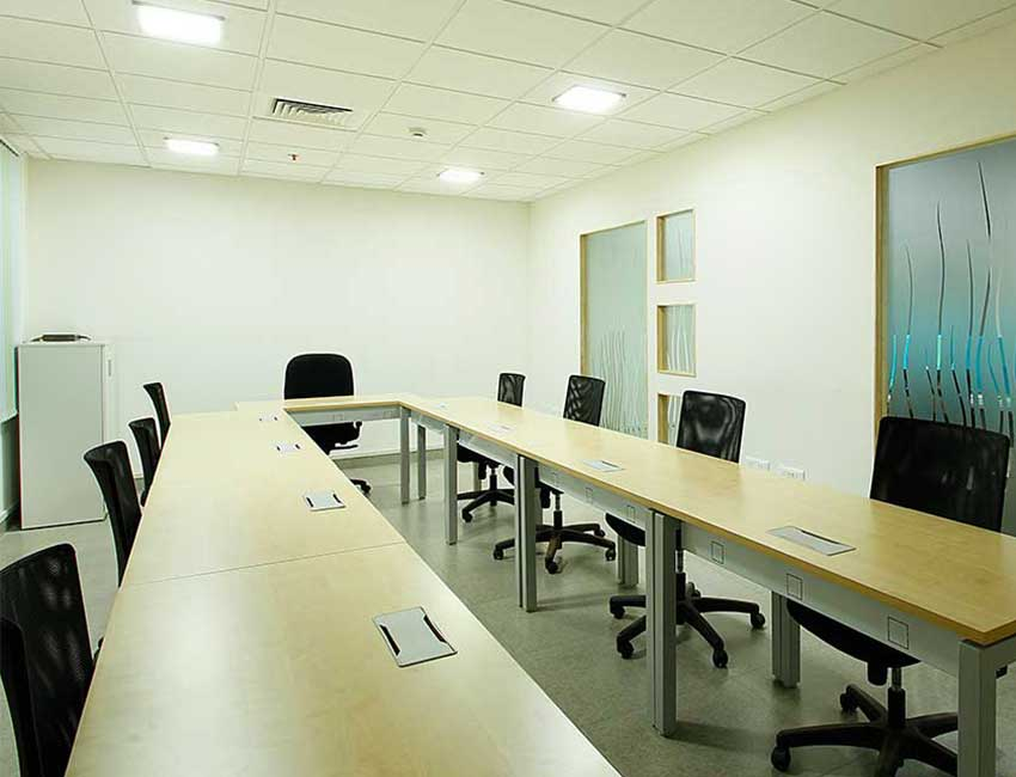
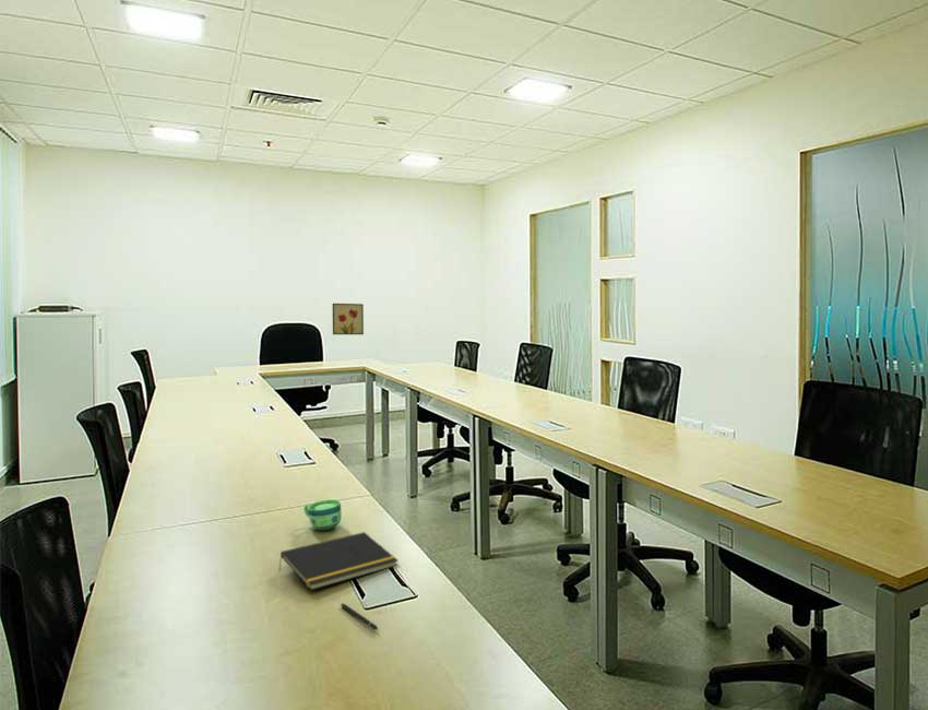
+ notepad [277,531,400,591]
+ cup [302,499,343,531]
+ pen [340,602,379,630]
+ wall art [332,303,365,335]
